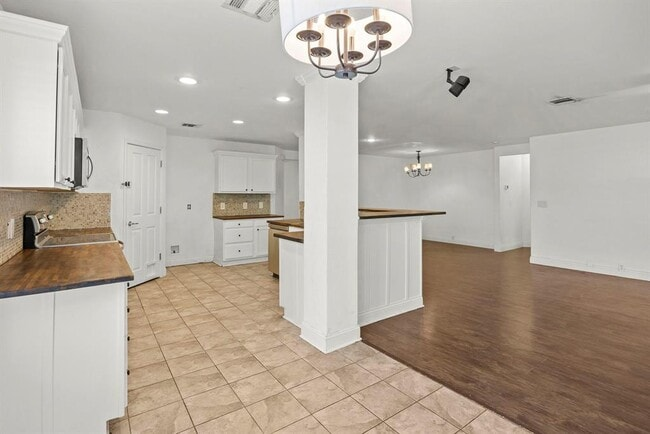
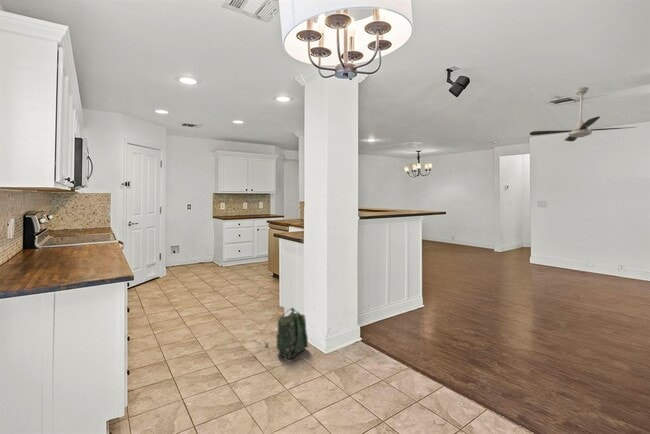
+ ceiling fan [529,86,637,142]
+ backpack [252,307,309,363]
